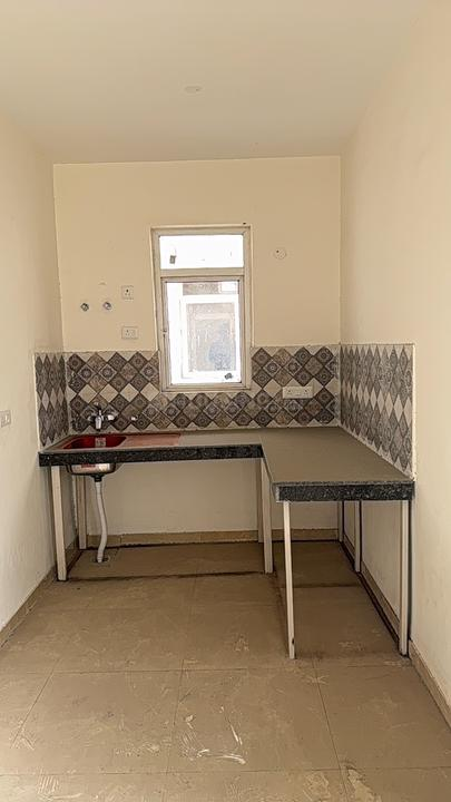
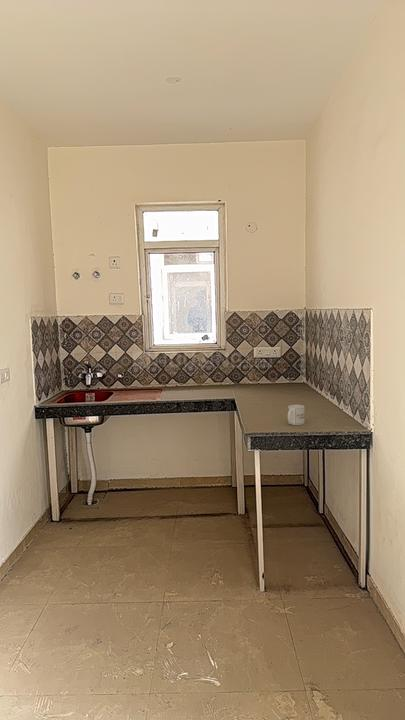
+ mug [287,404,305,426]
